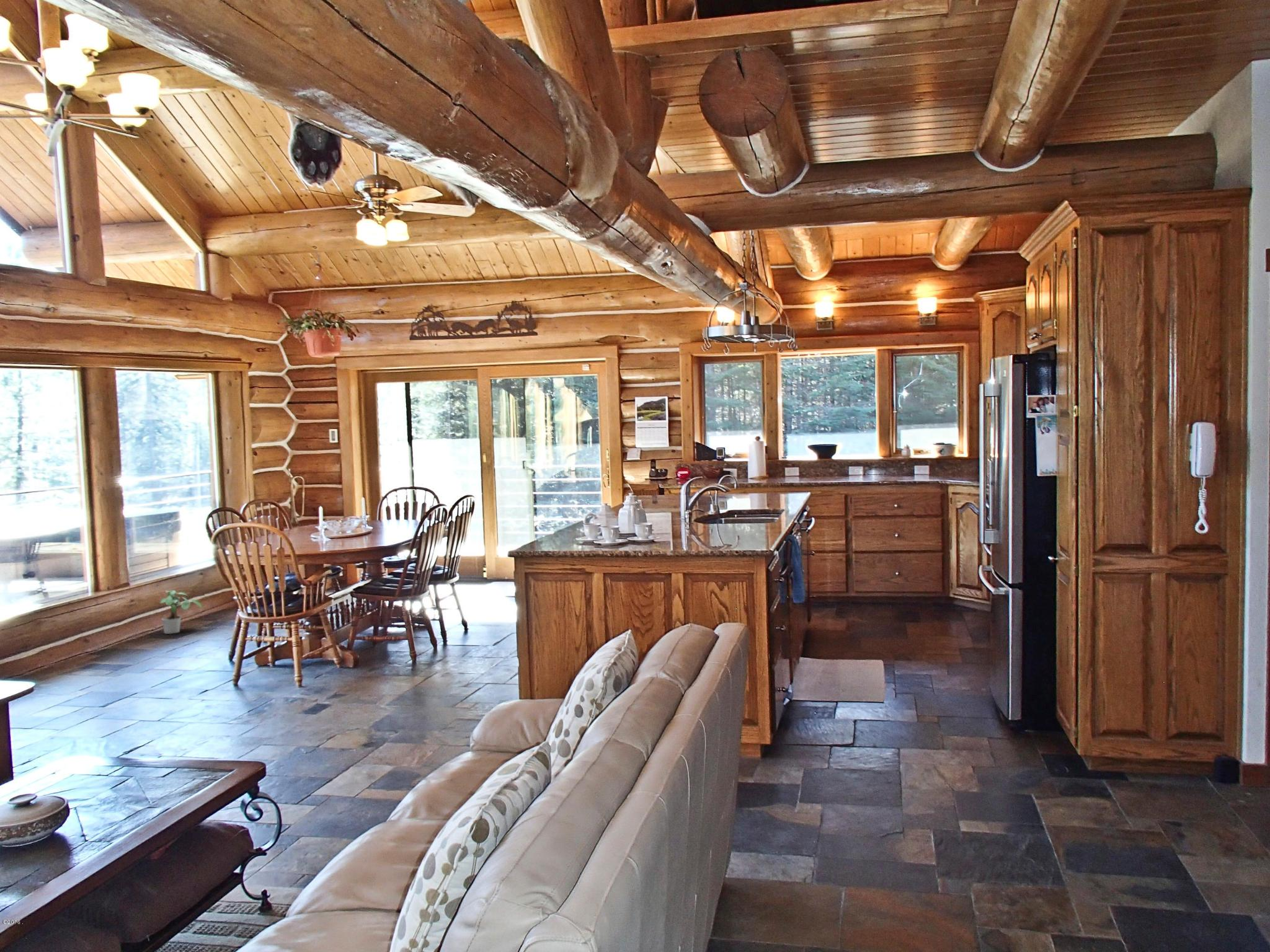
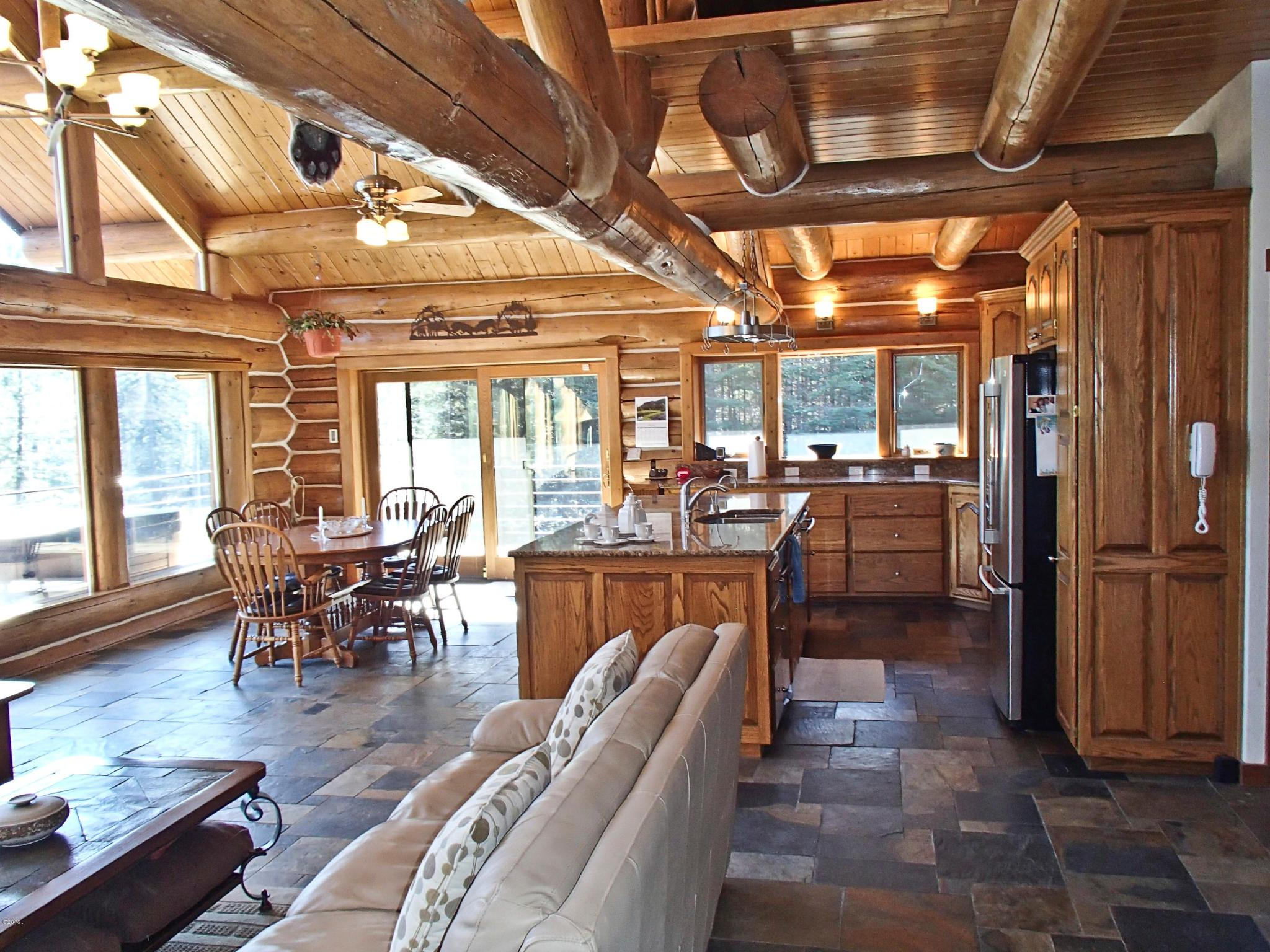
- potted plant [159,589,203,635]
